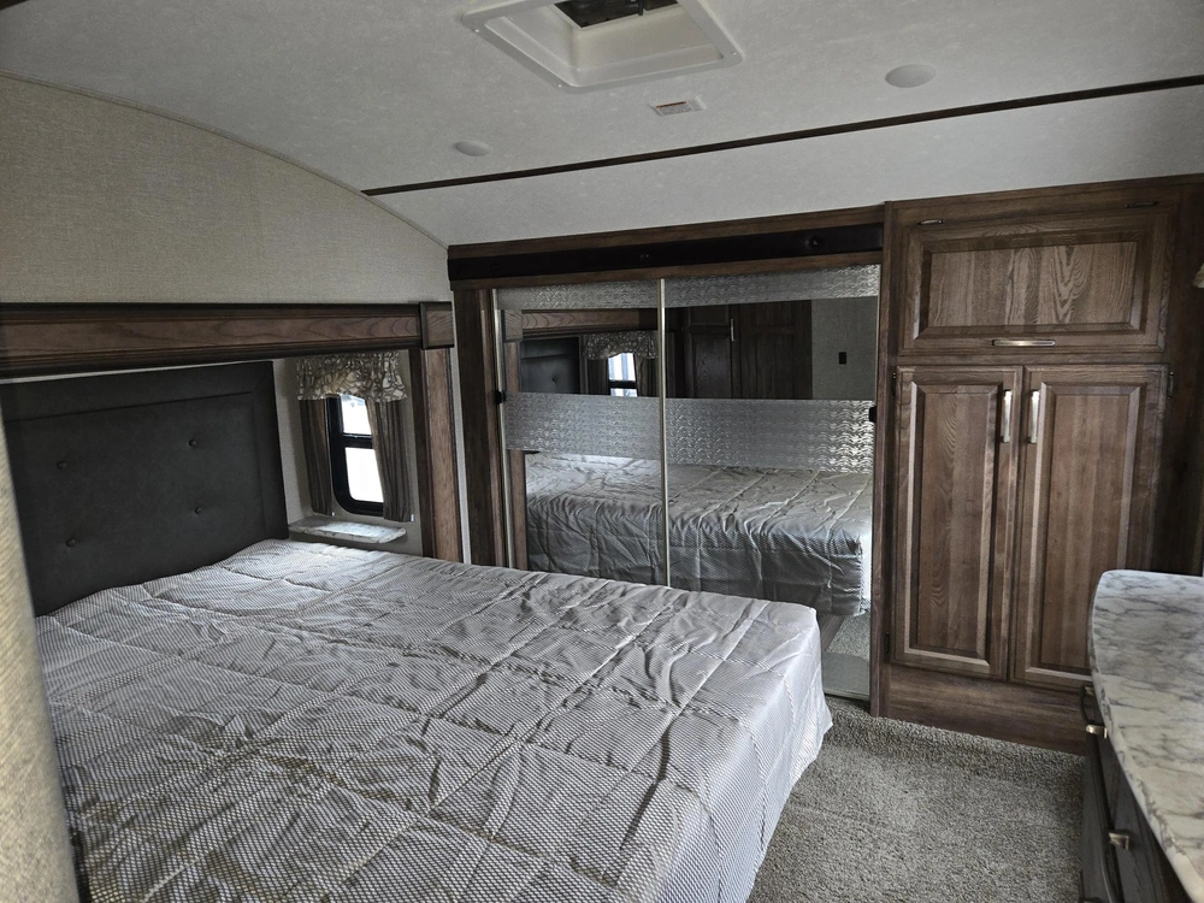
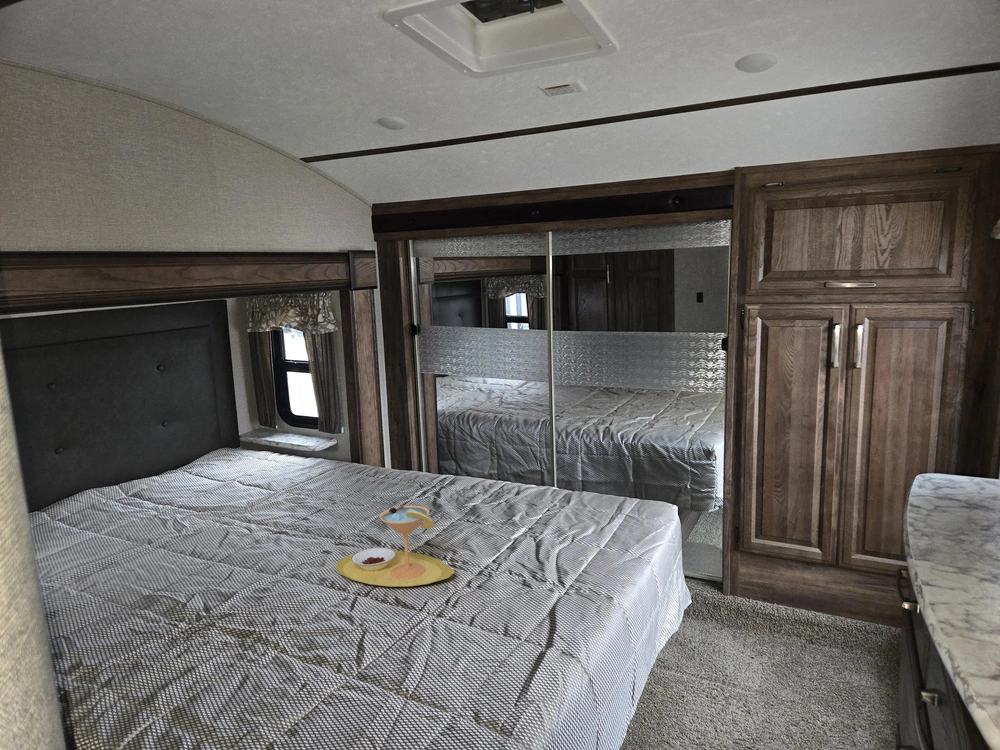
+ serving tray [335,504,456,588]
